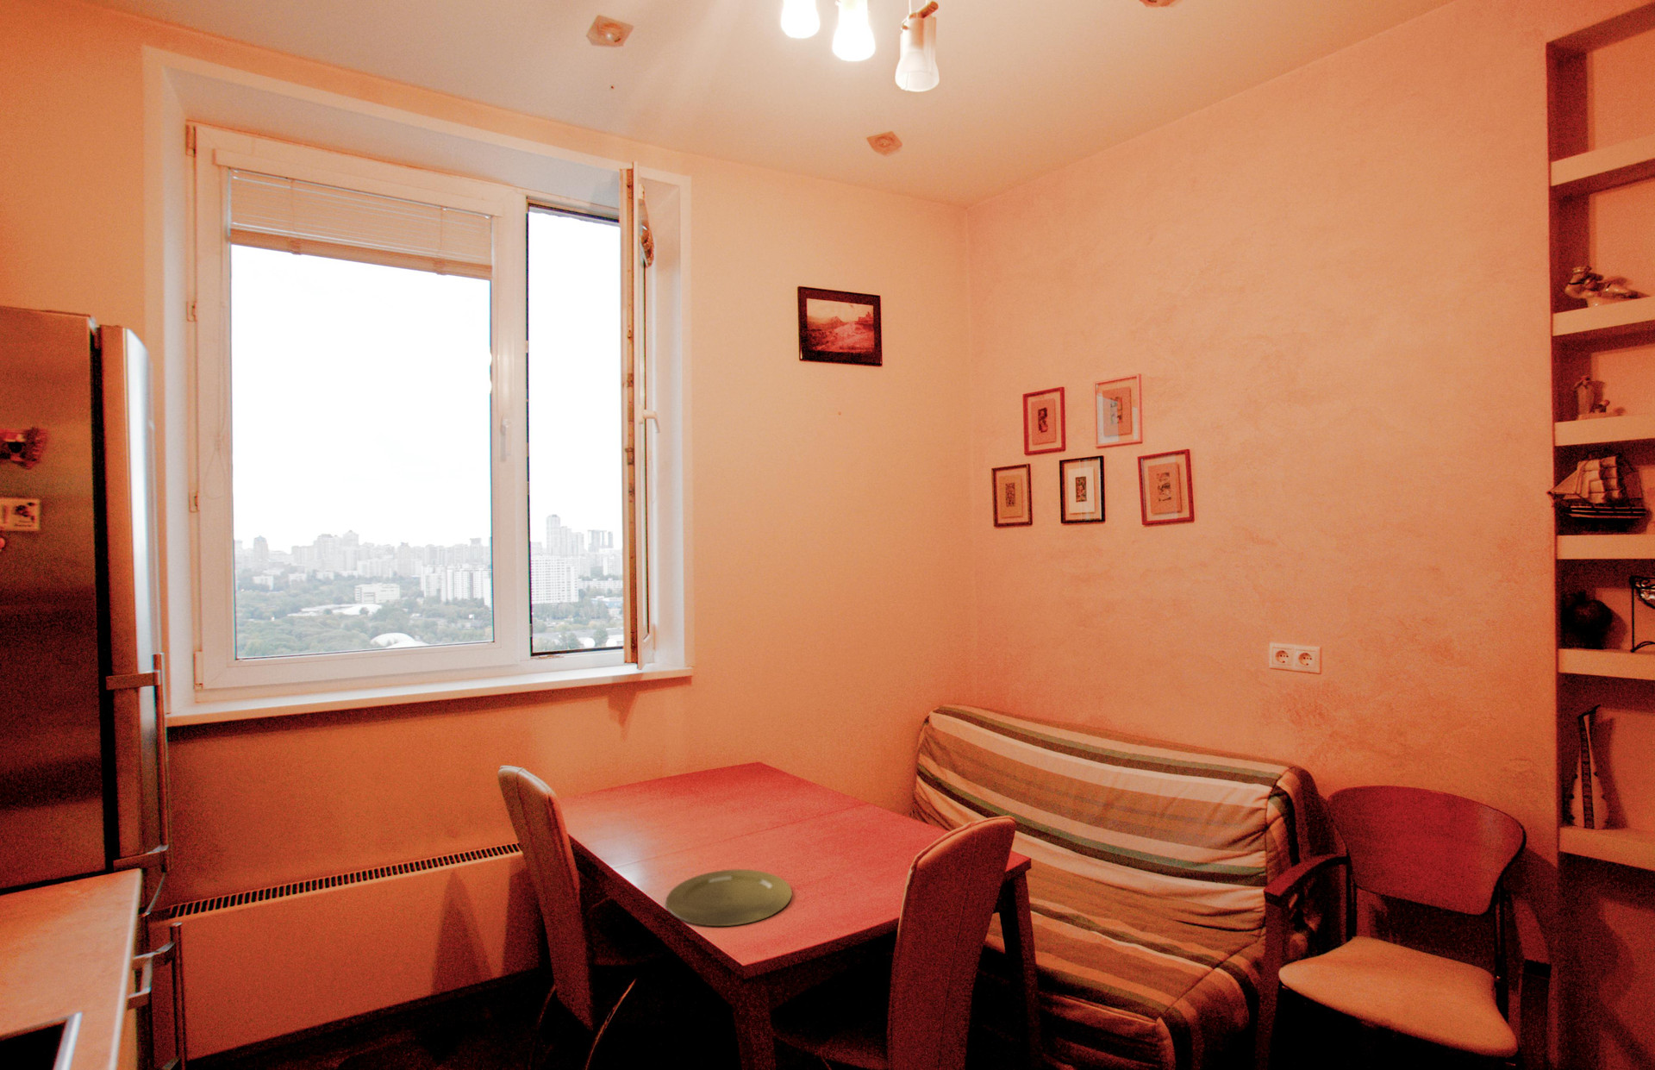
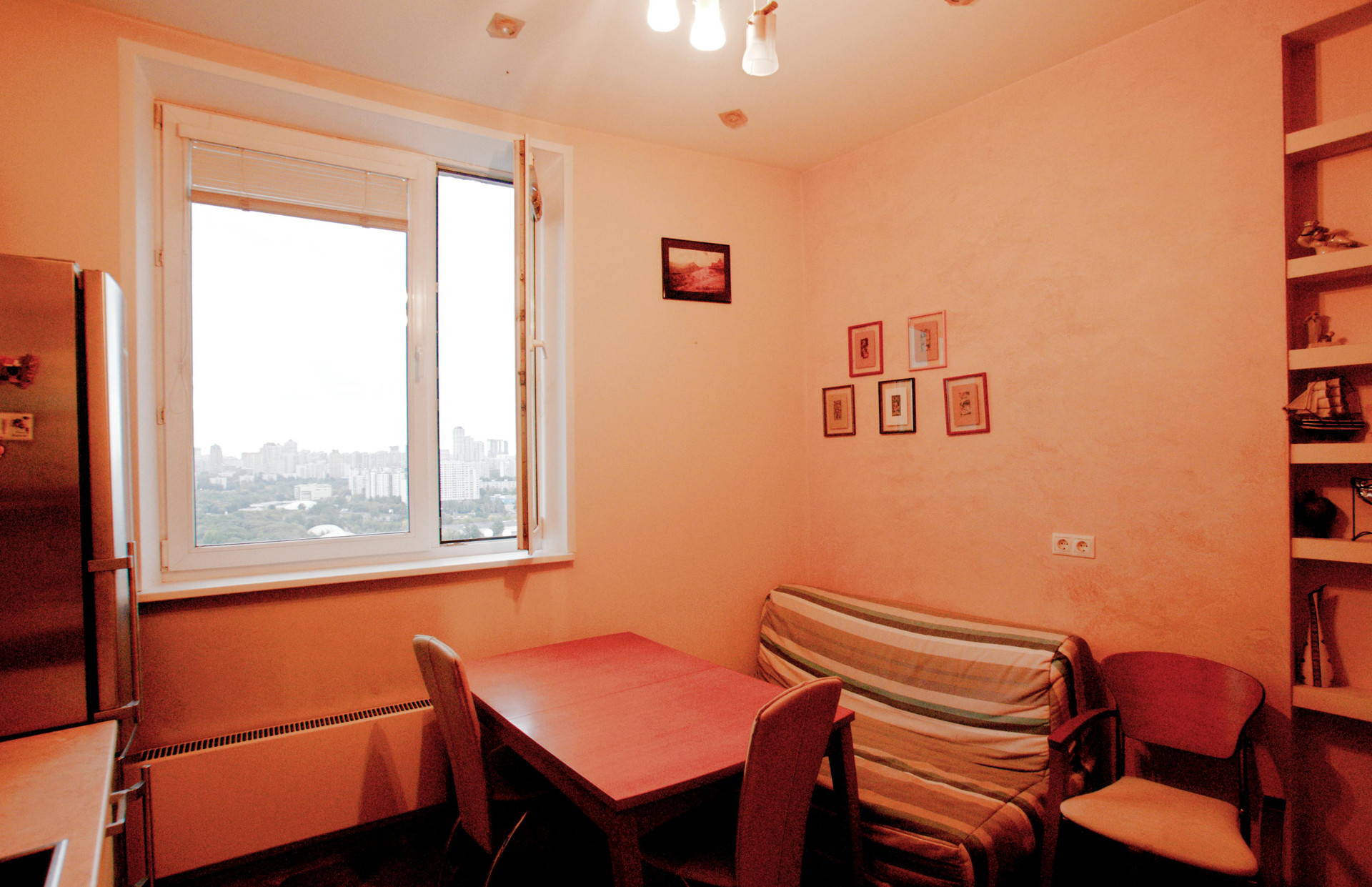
- plate [666,869,793,926]
